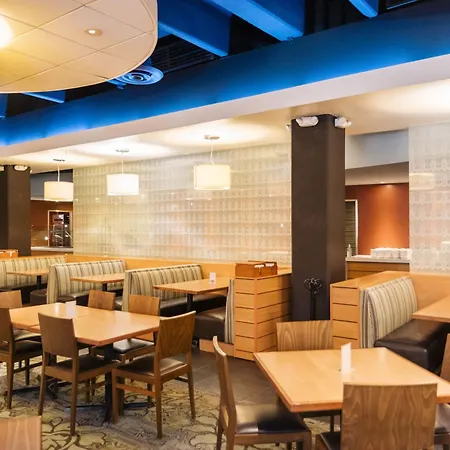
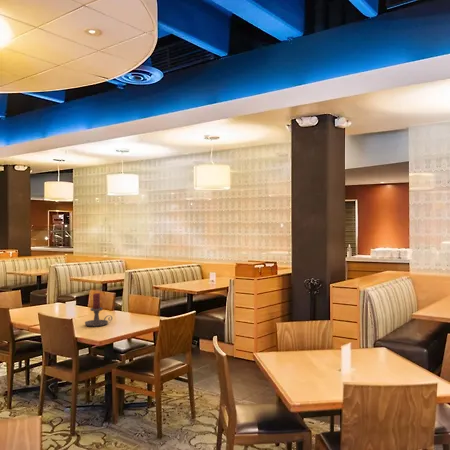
+ candle holder [84,292,113,327]
